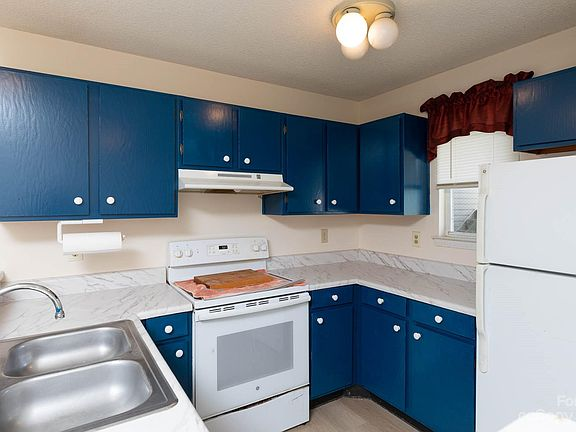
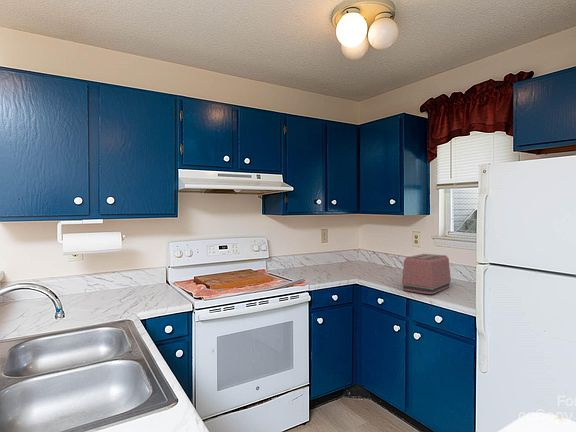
+ toaster [401,253,452,295]
